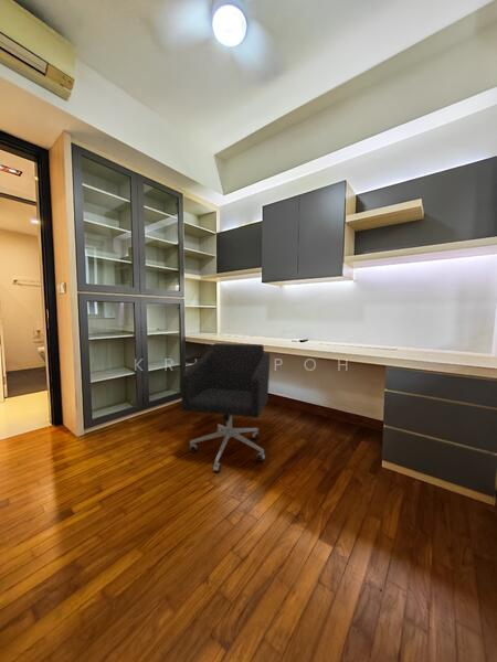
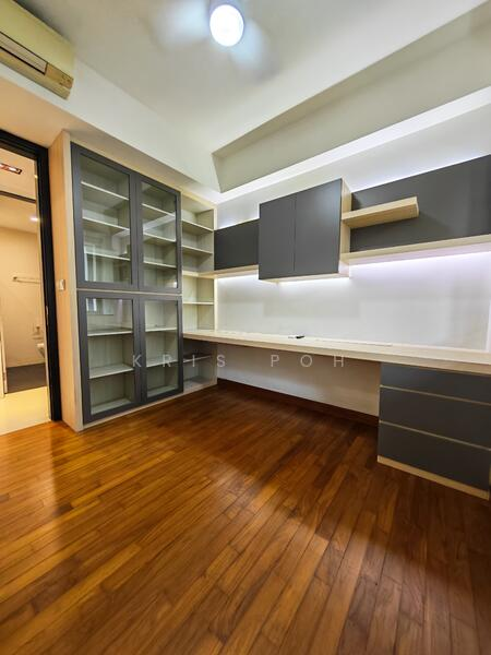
- office chair [180,342,271,472]
